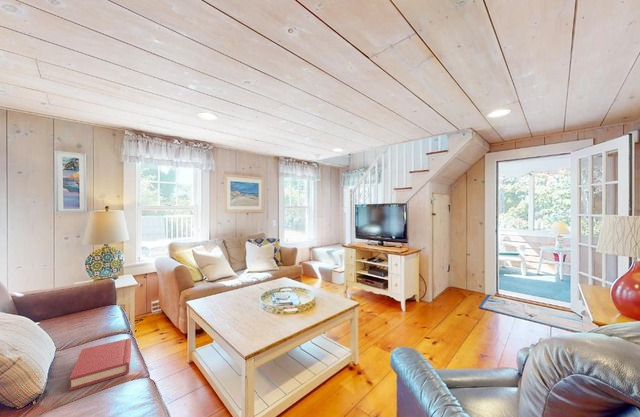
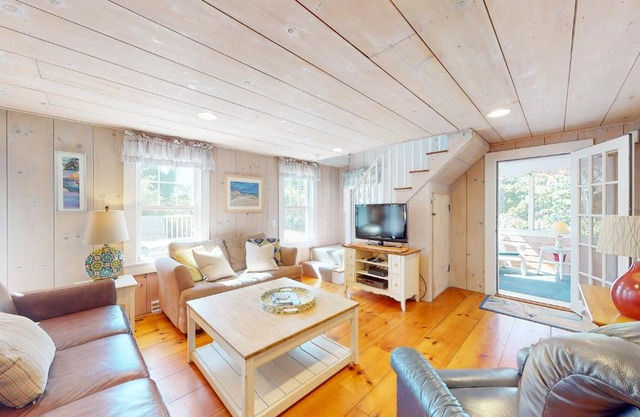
- hardback book [68,337,132,392]
